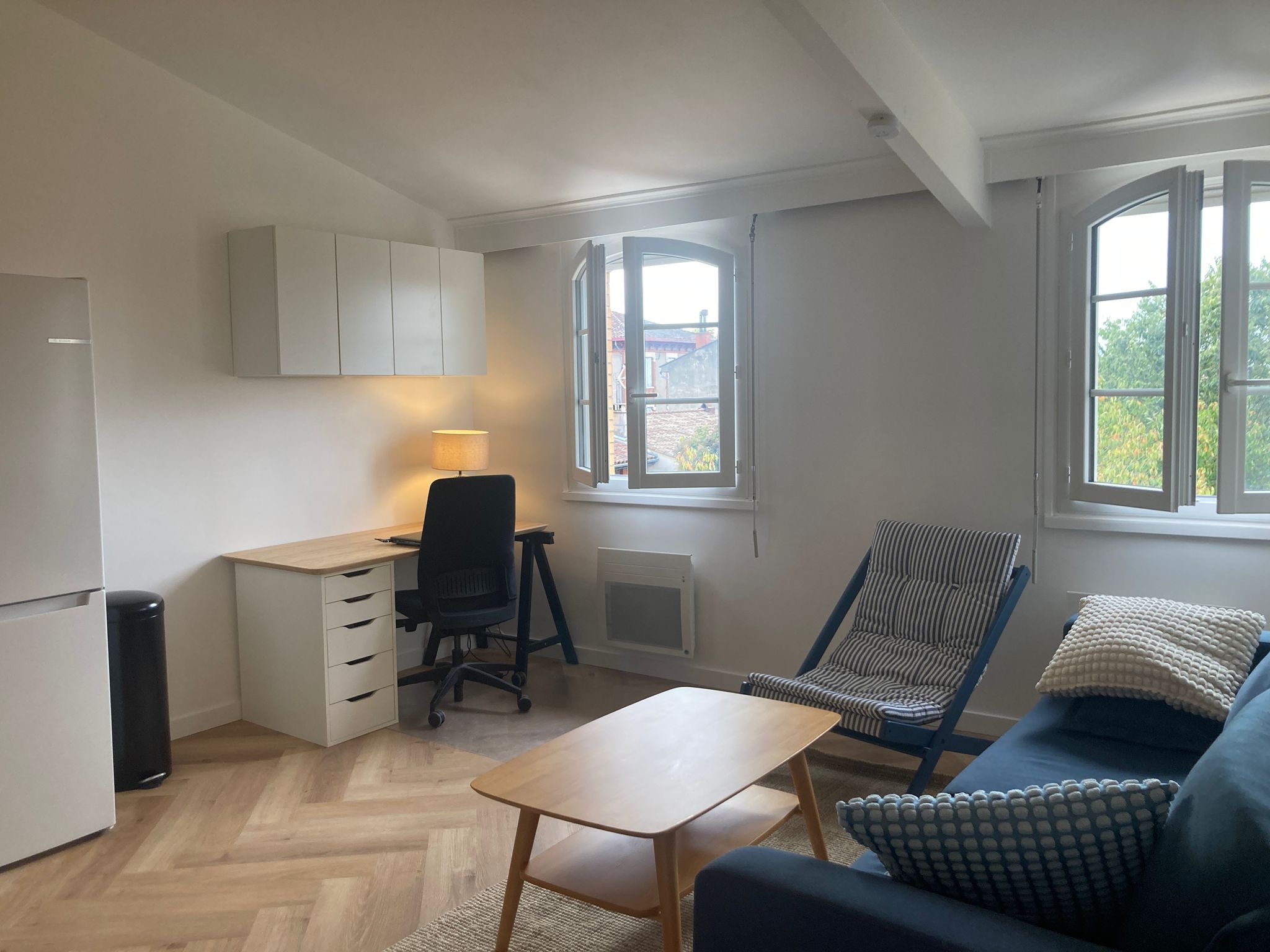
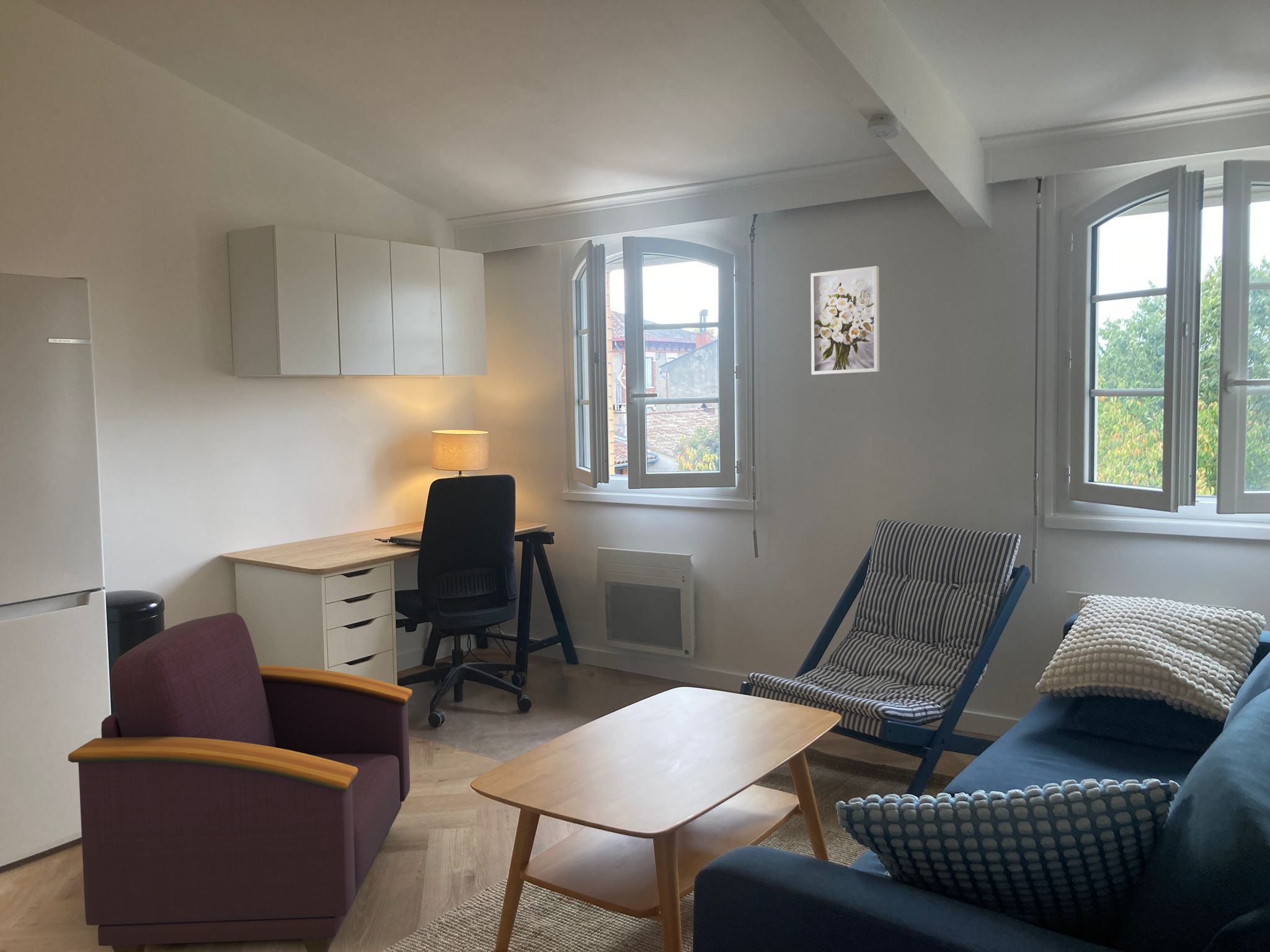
+ armchair [68,612,413,952]
+ wall art [810,265,880,376]
